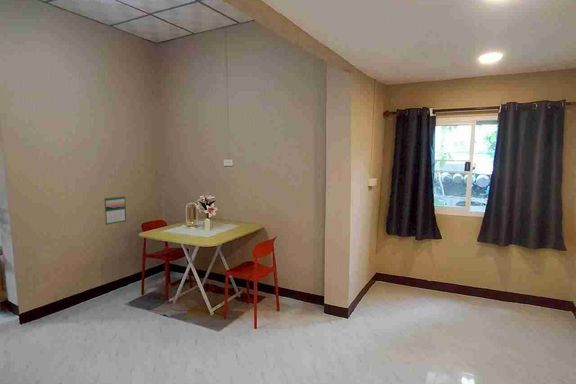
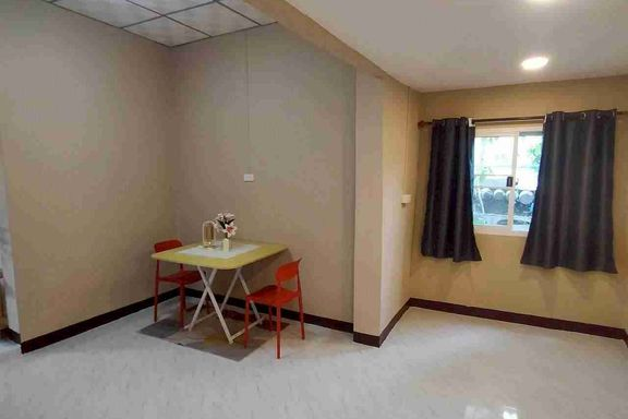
- calendar [103,195,127,226]
